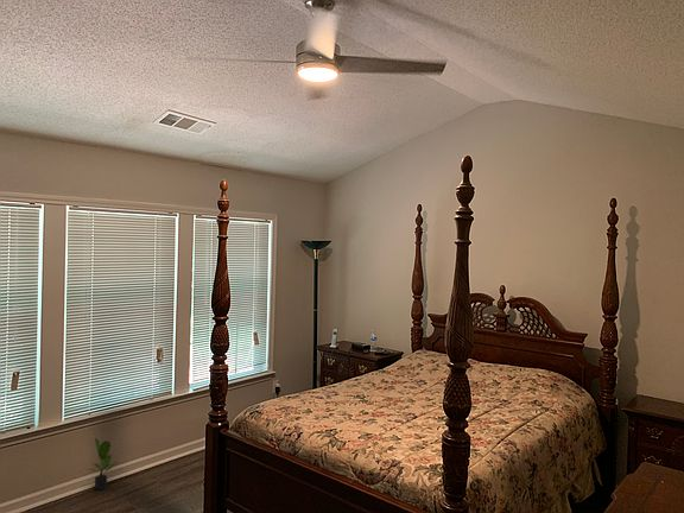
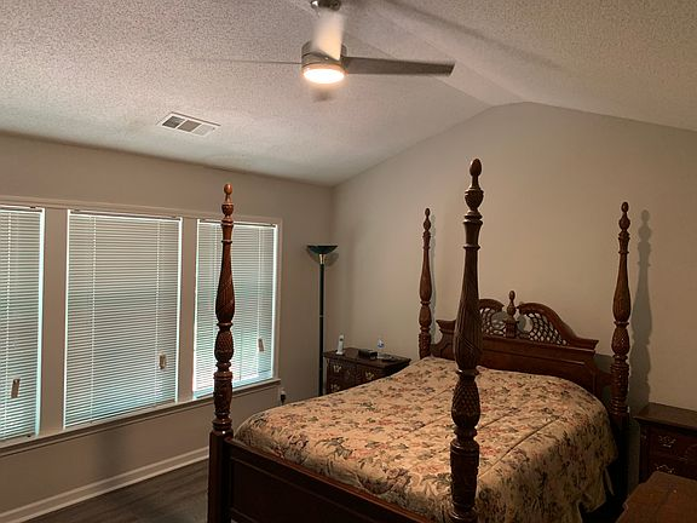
- potted plant [89,436,119,490]
